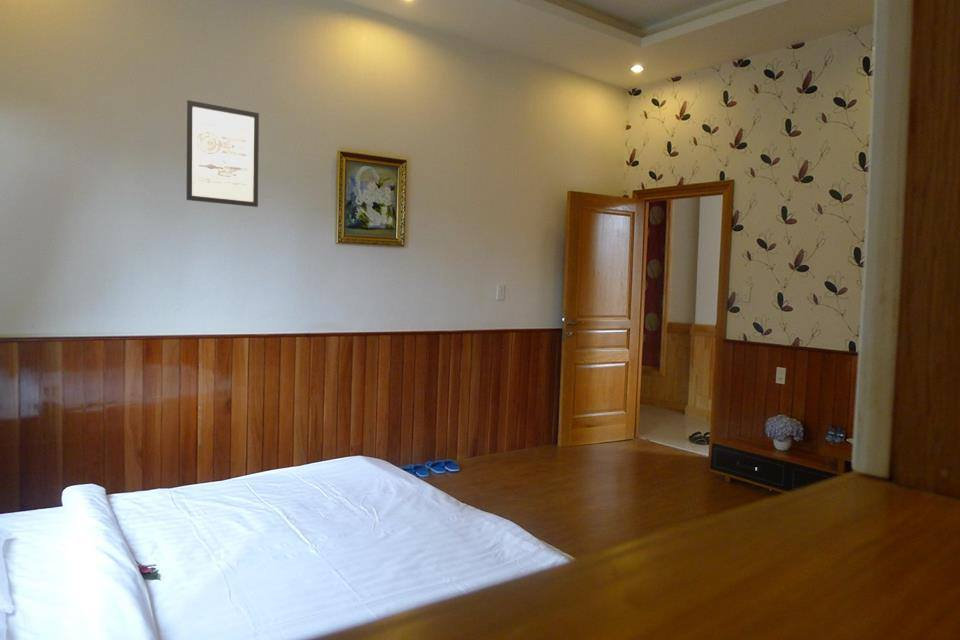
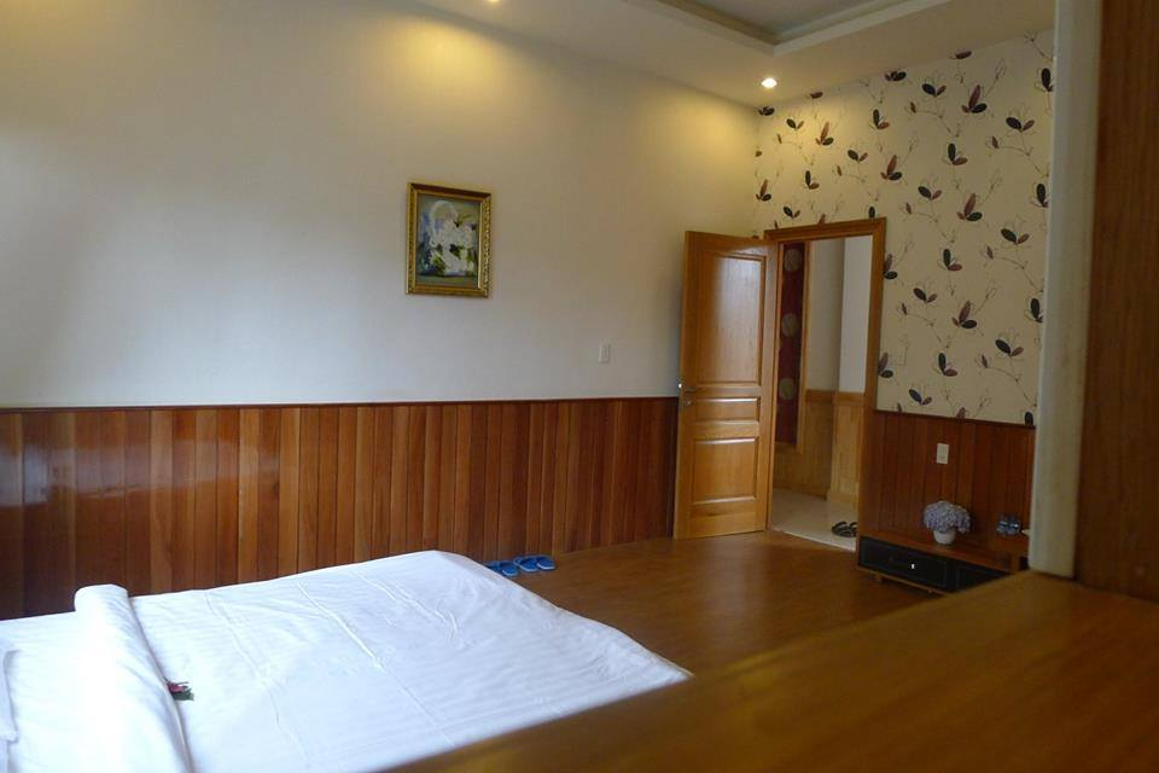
- wall art [185,99,260,208]
